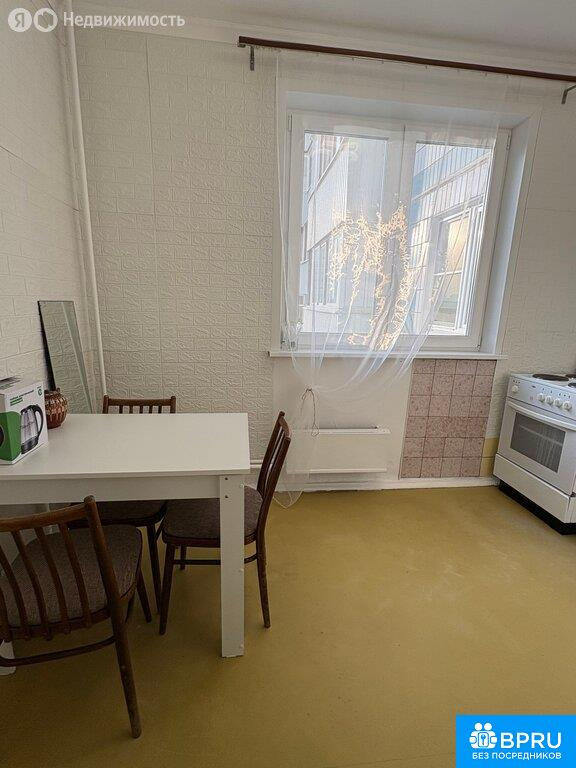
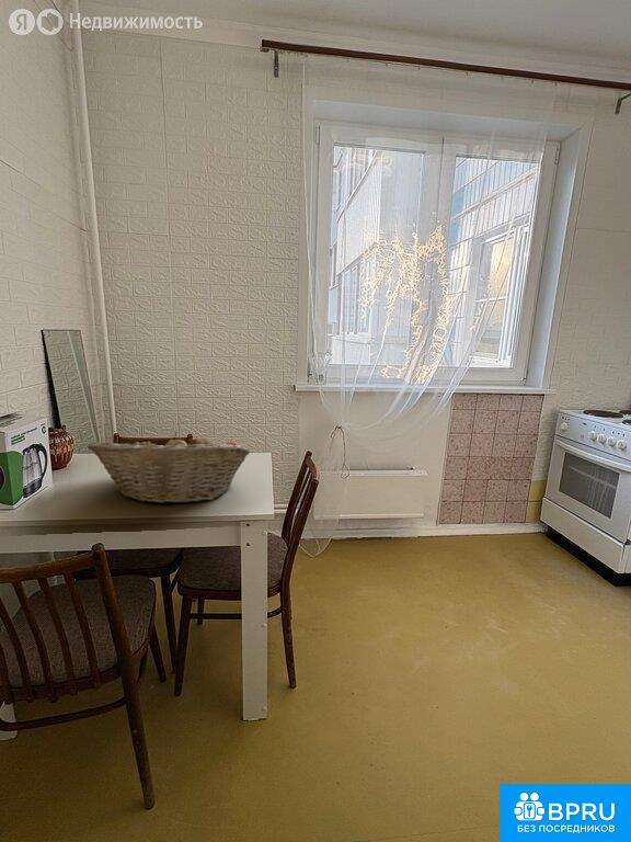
+ fruit basket [87,431,252,505]
